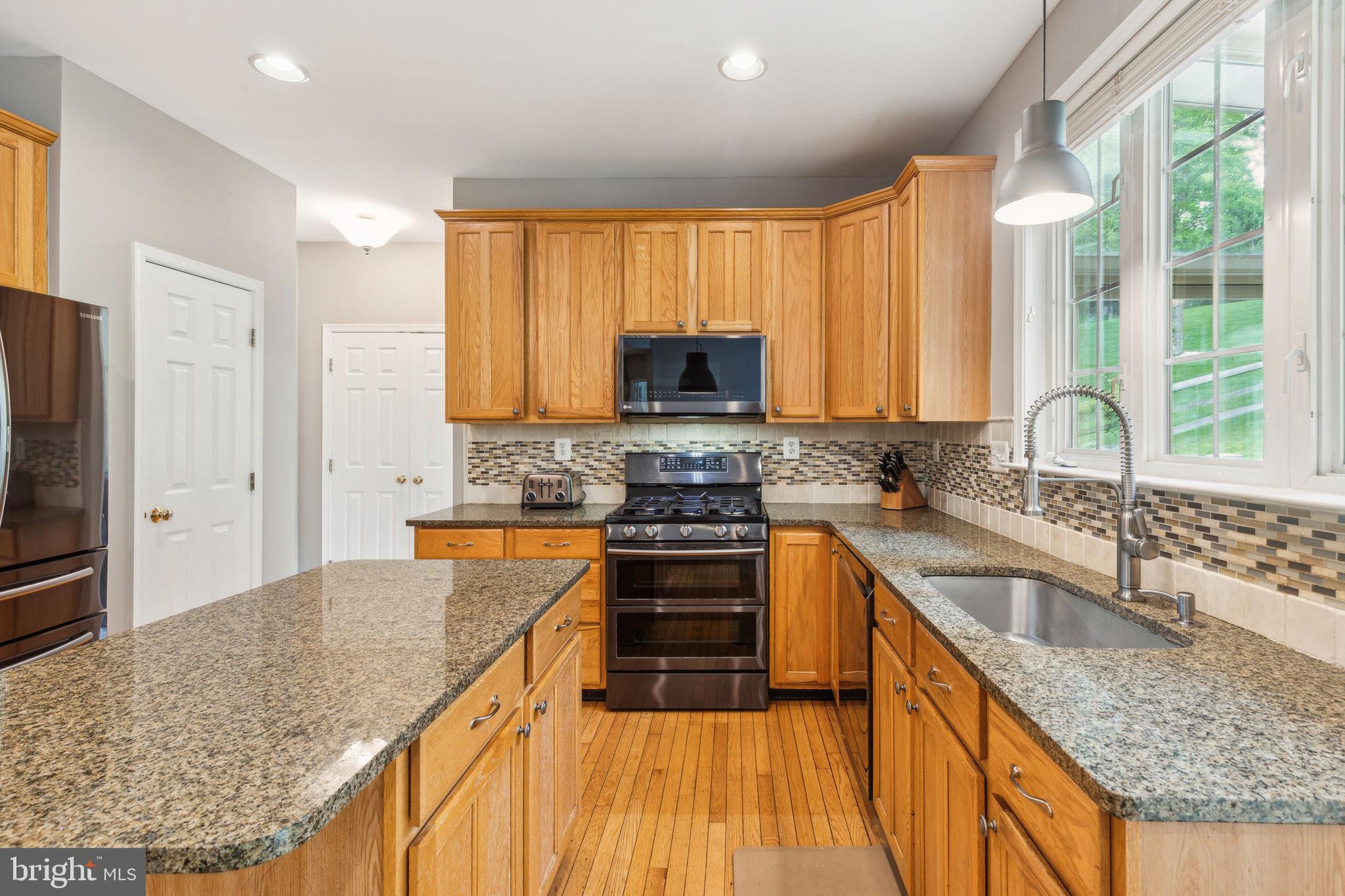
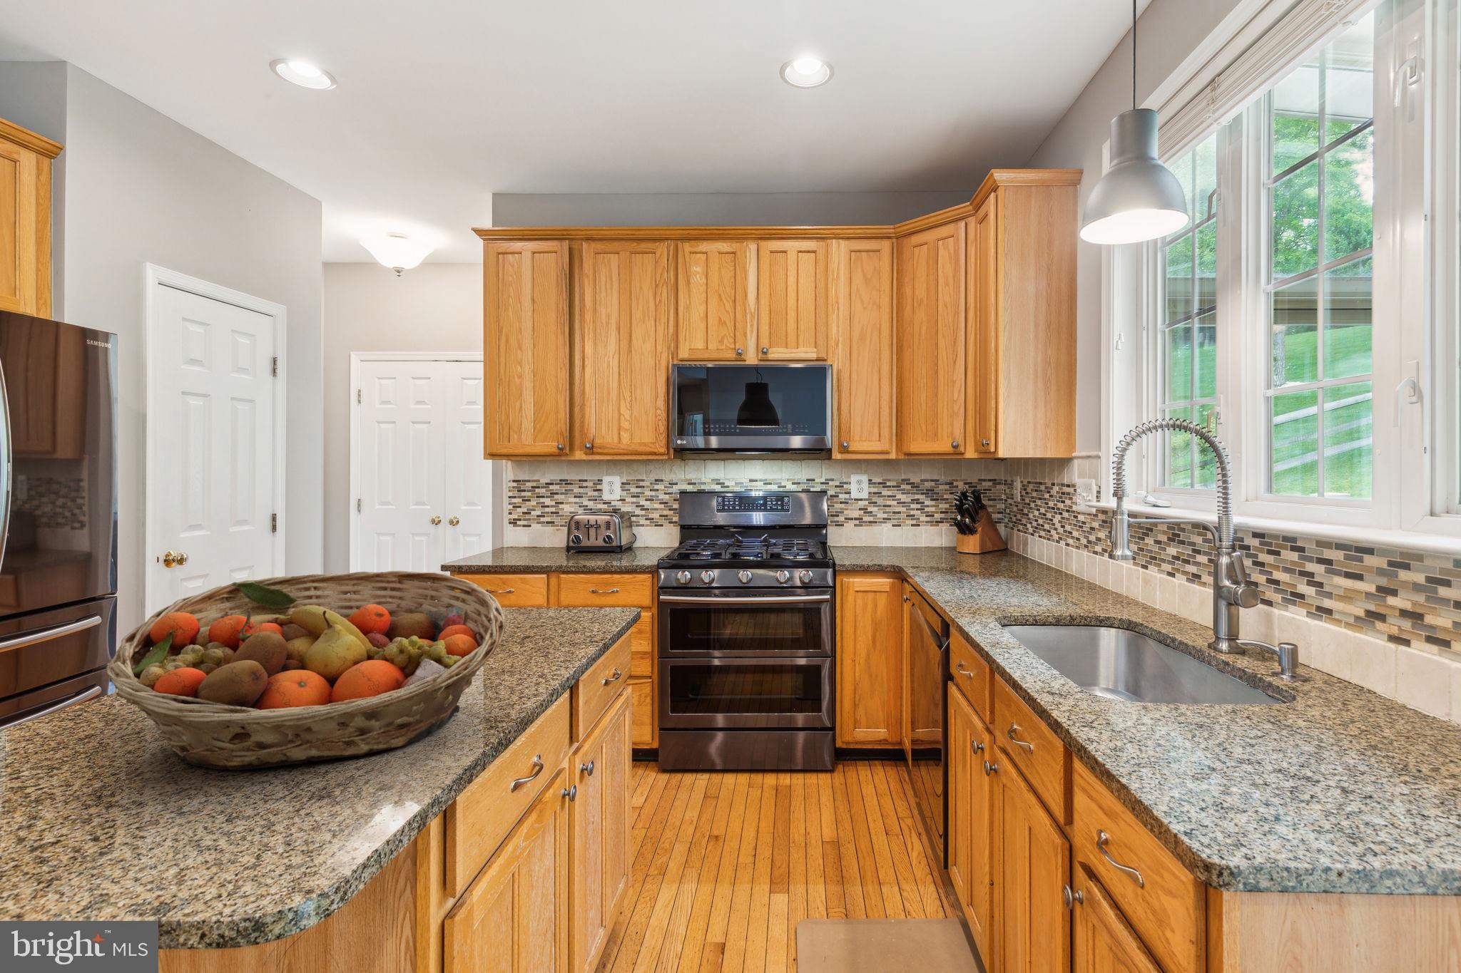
+ fruit basket [105,570,506,771]
